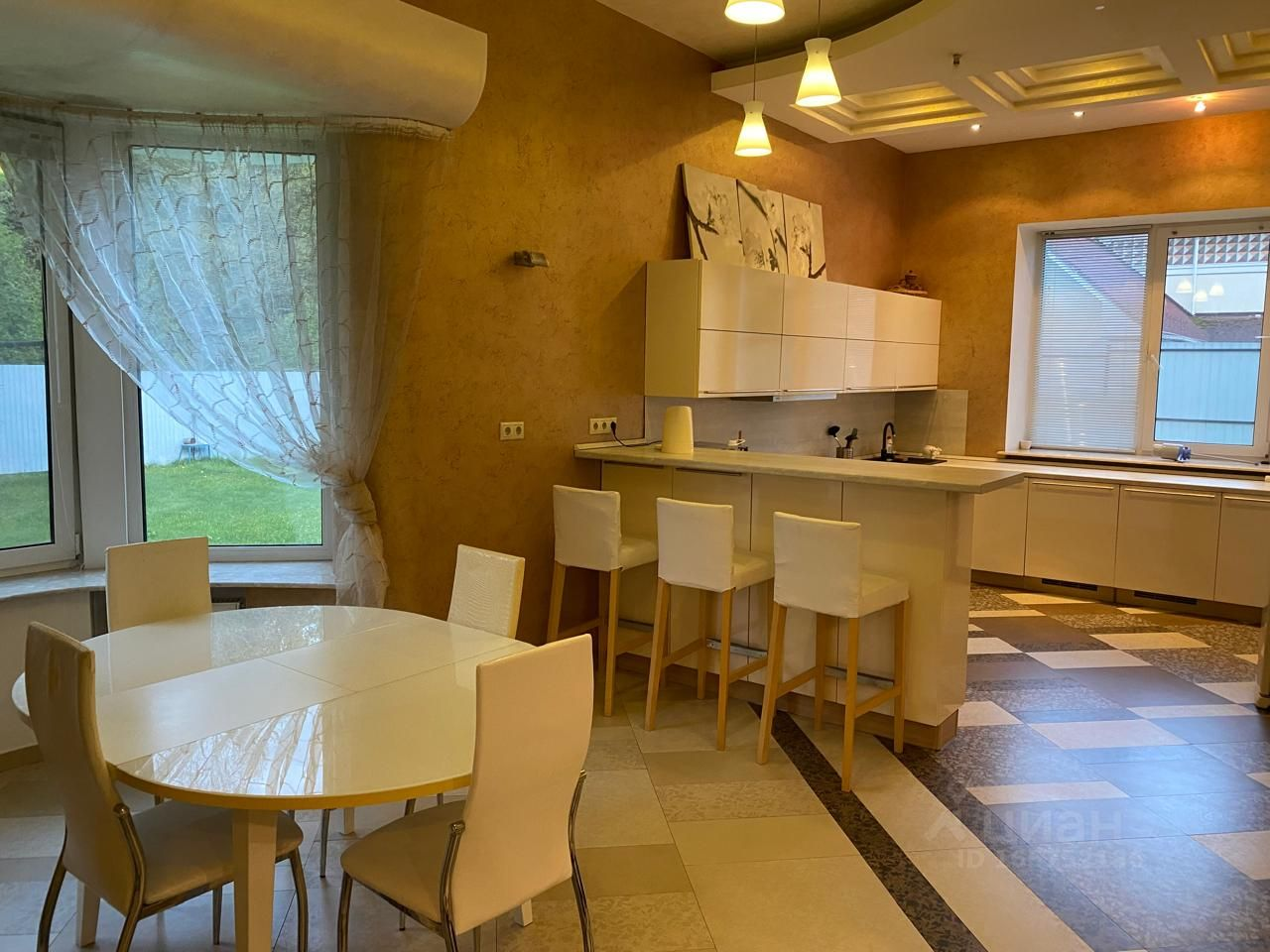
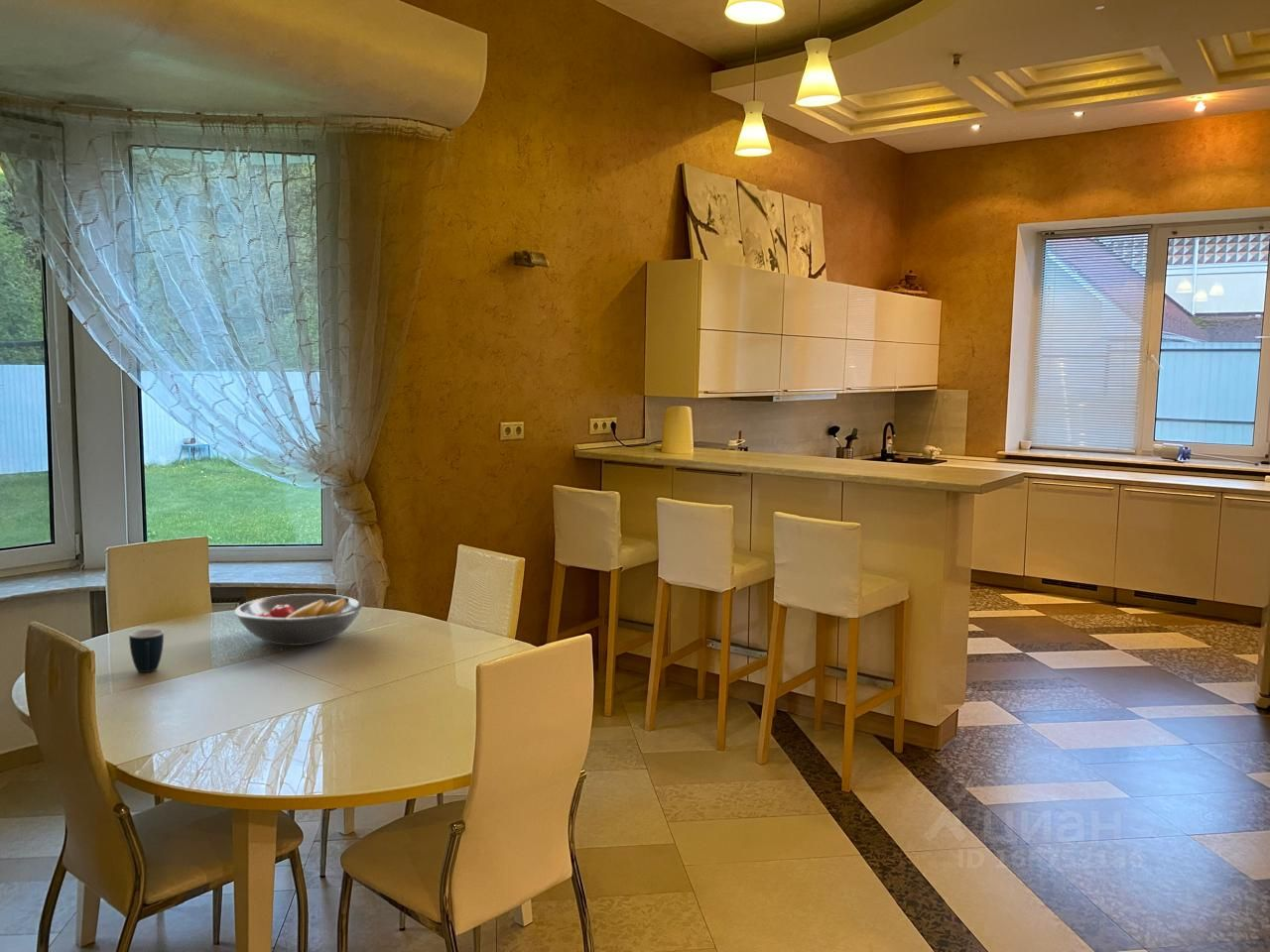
+ fruit bowl [234,593,363,647]
+ mug [128,629,165,673]
